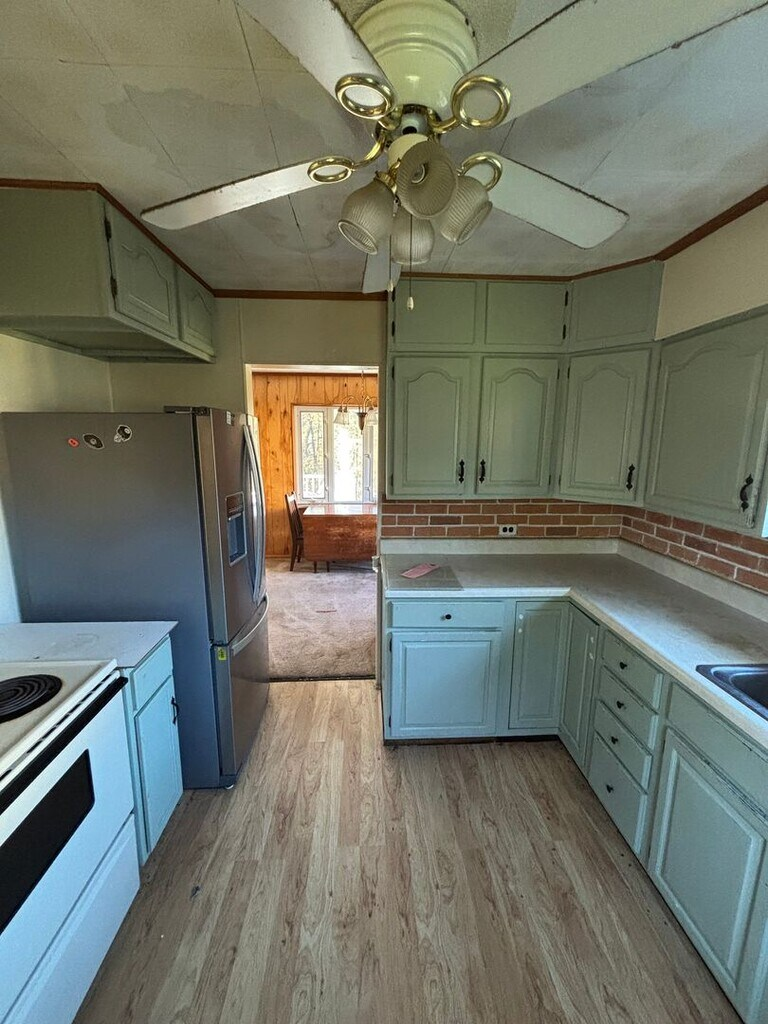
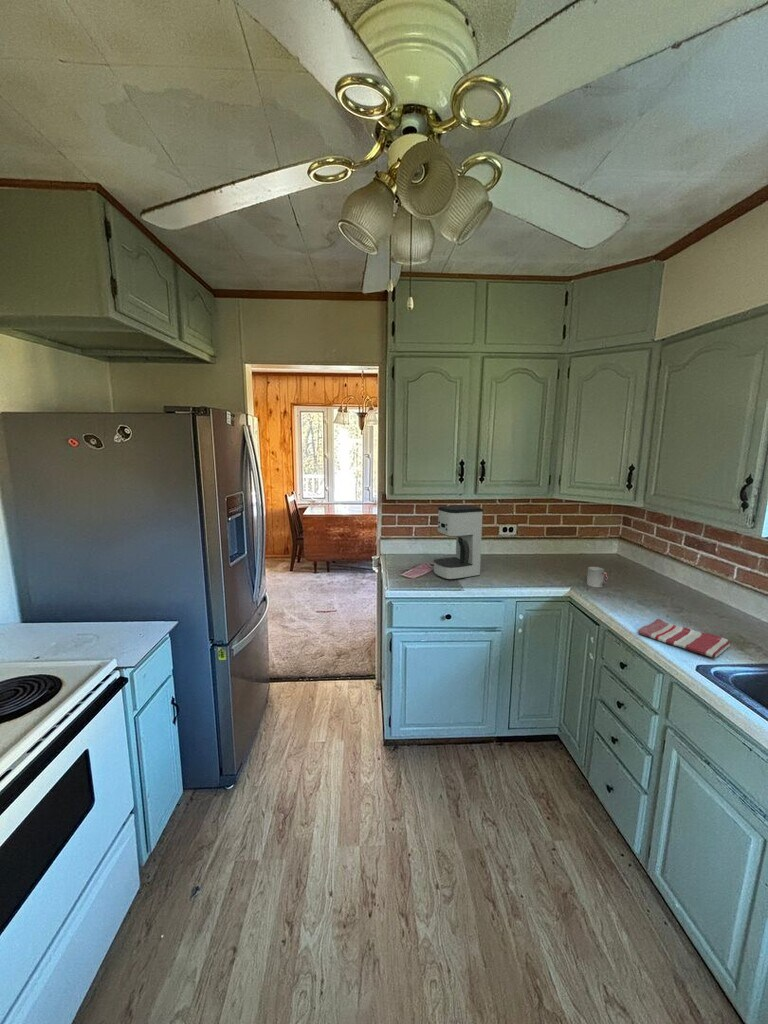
+ cup [586,566,609,588]
+ coffee maker [433,504,484,581]
+ dish towel [637,618,731,659]
